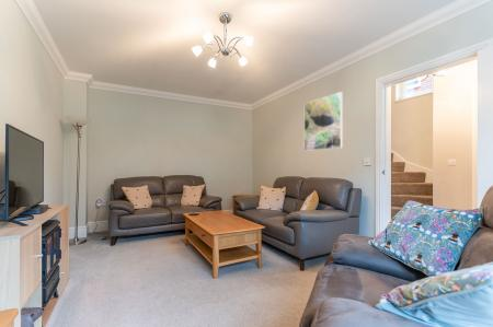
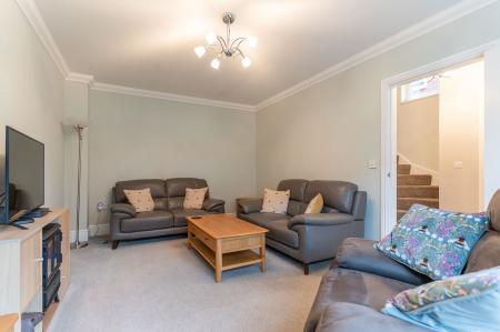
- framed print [303,91,344,152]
